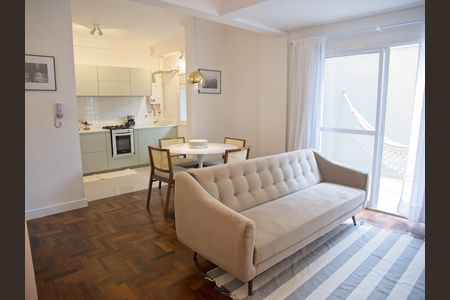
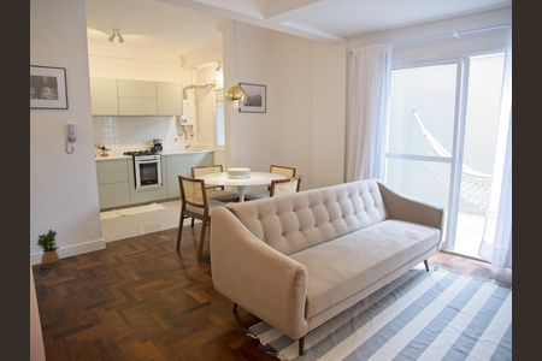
+ potted plant [36,229,60,270]
